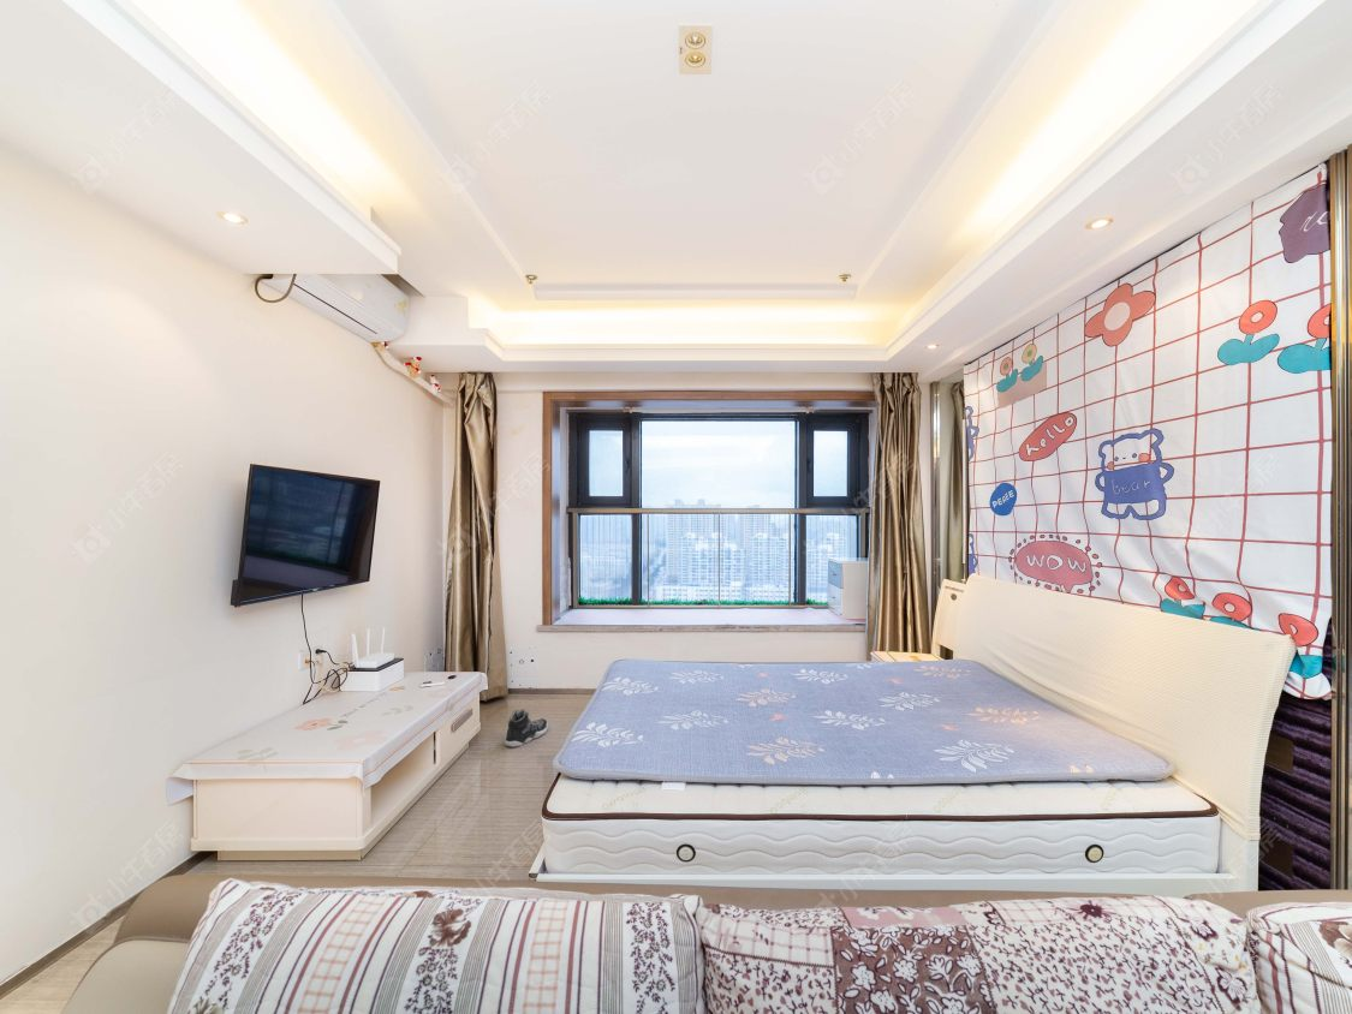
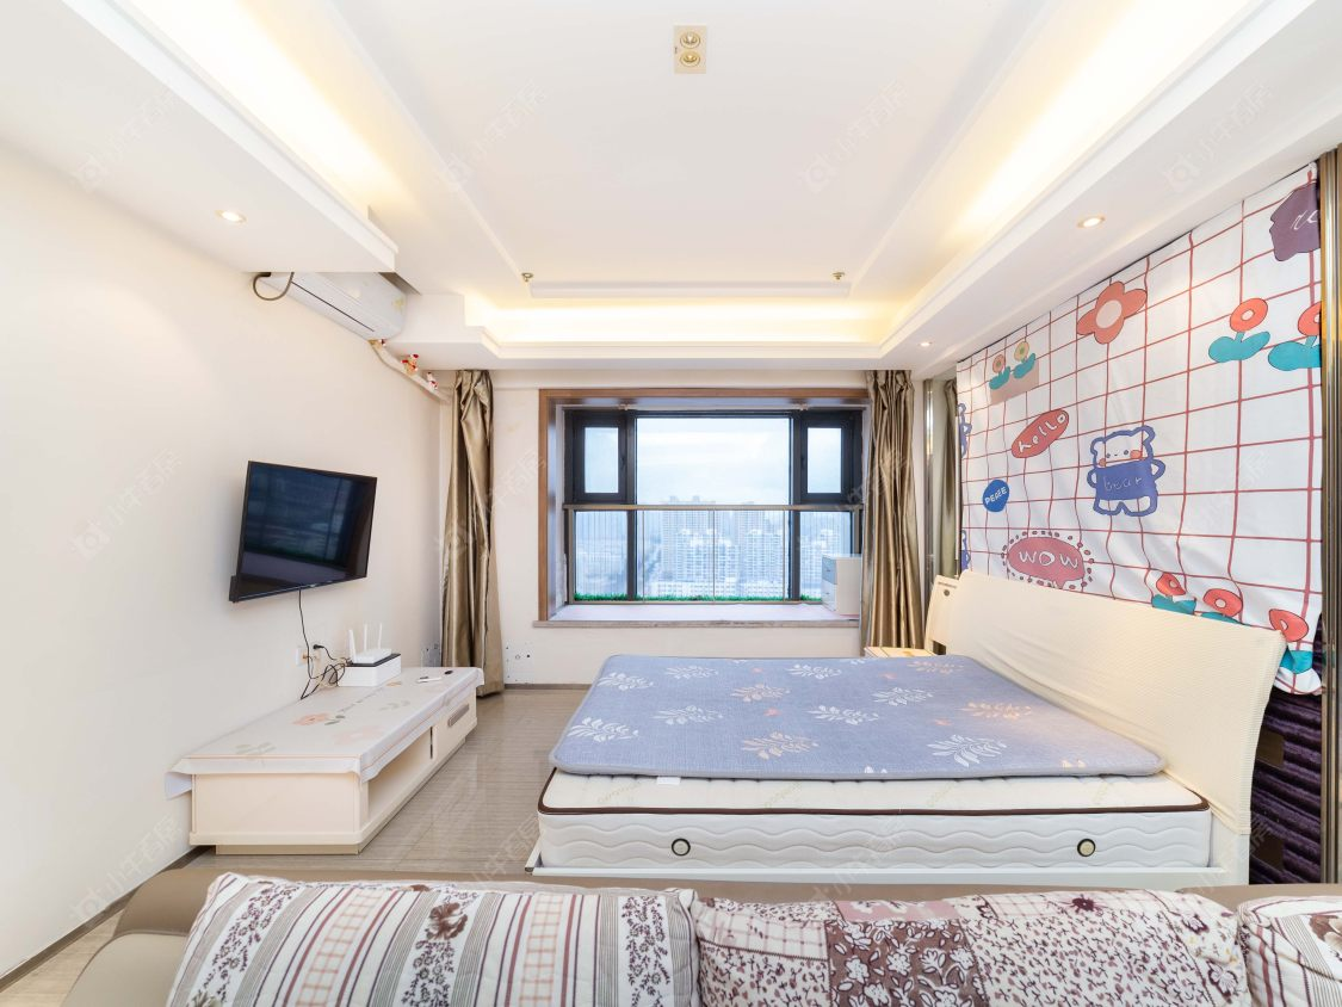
- sneaker [504,708,549,748]
